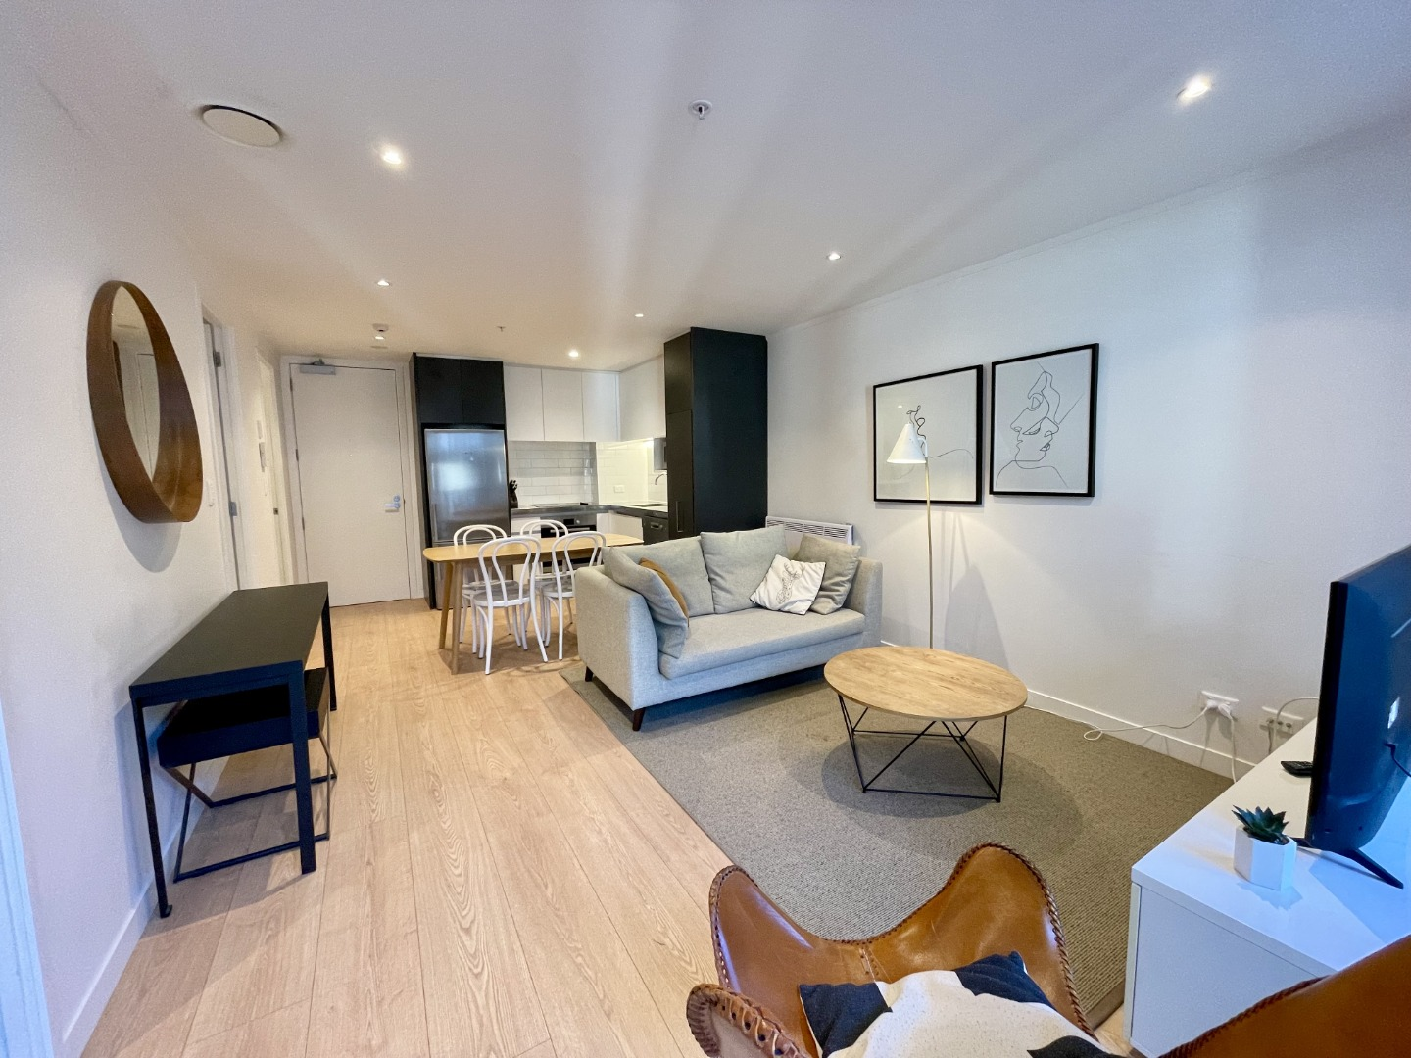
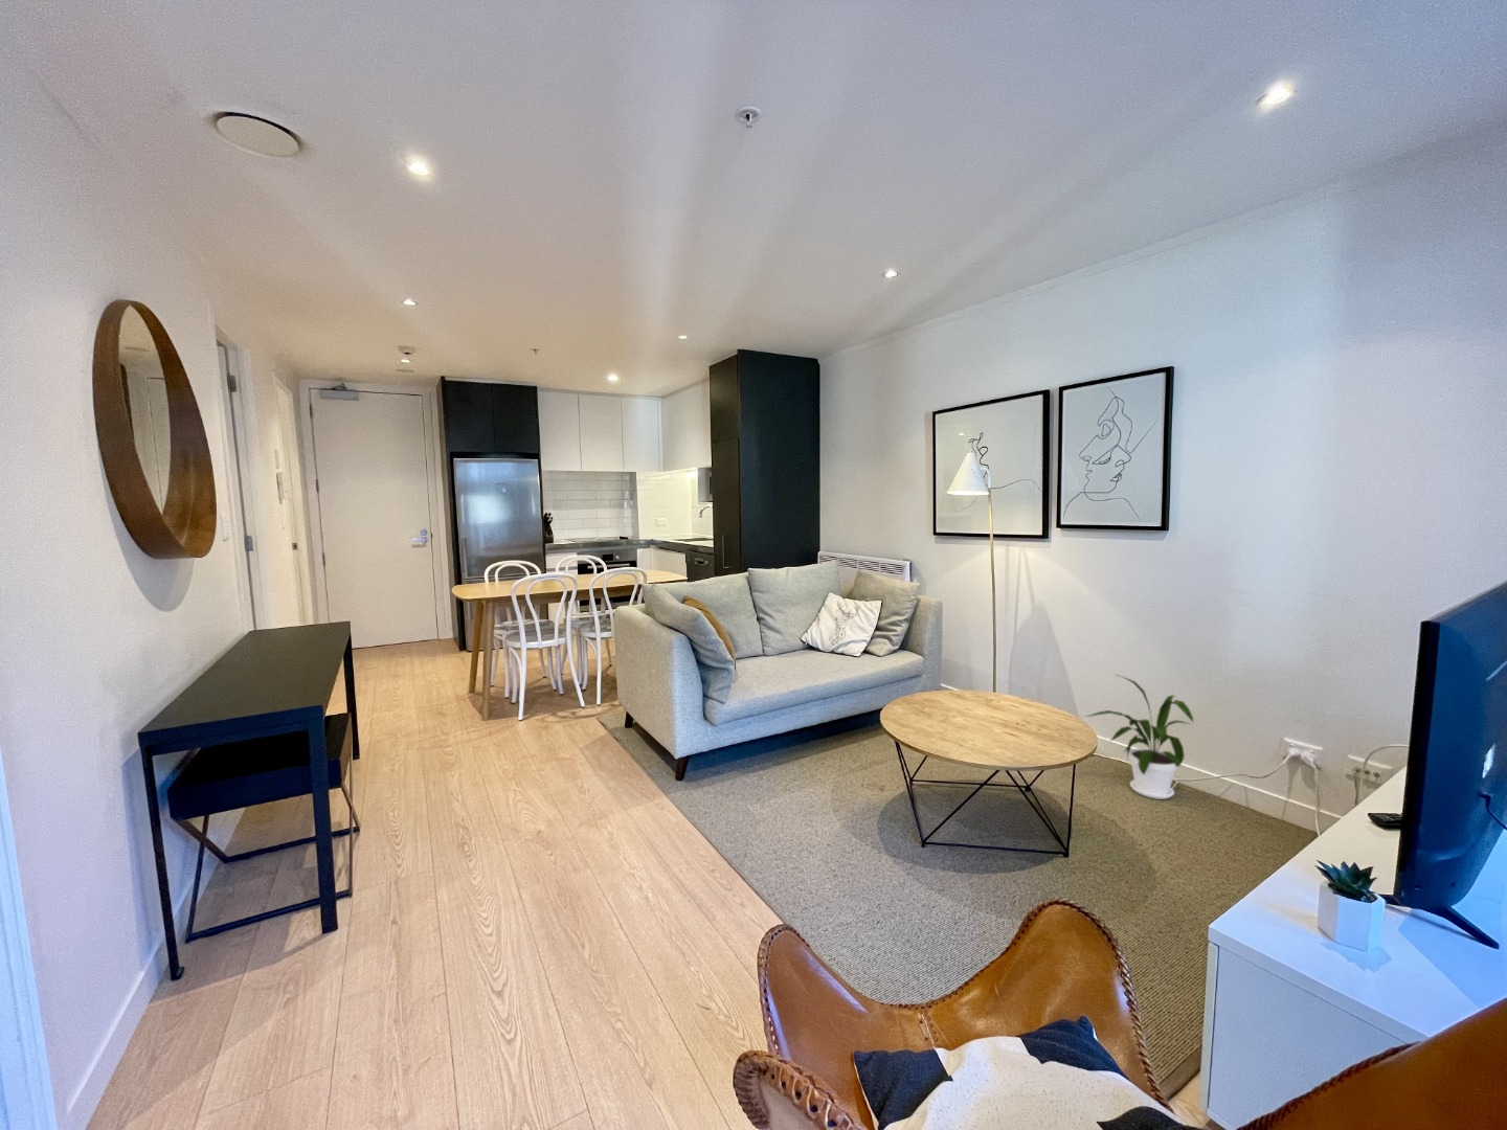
+ house plant [1083,674,1194,800]
